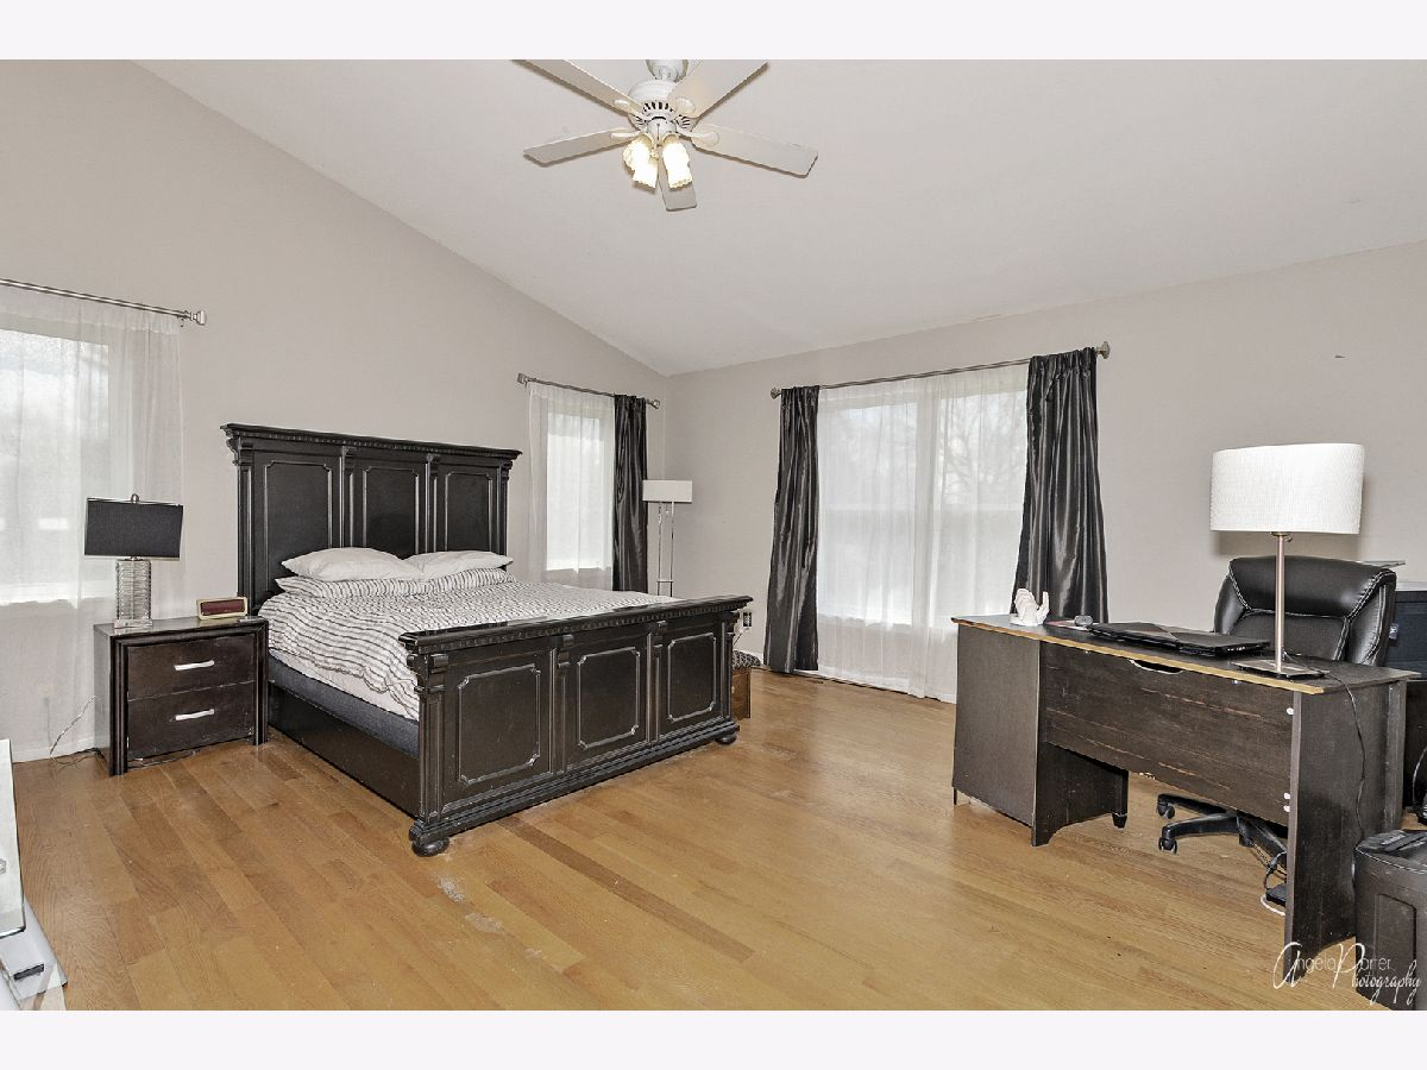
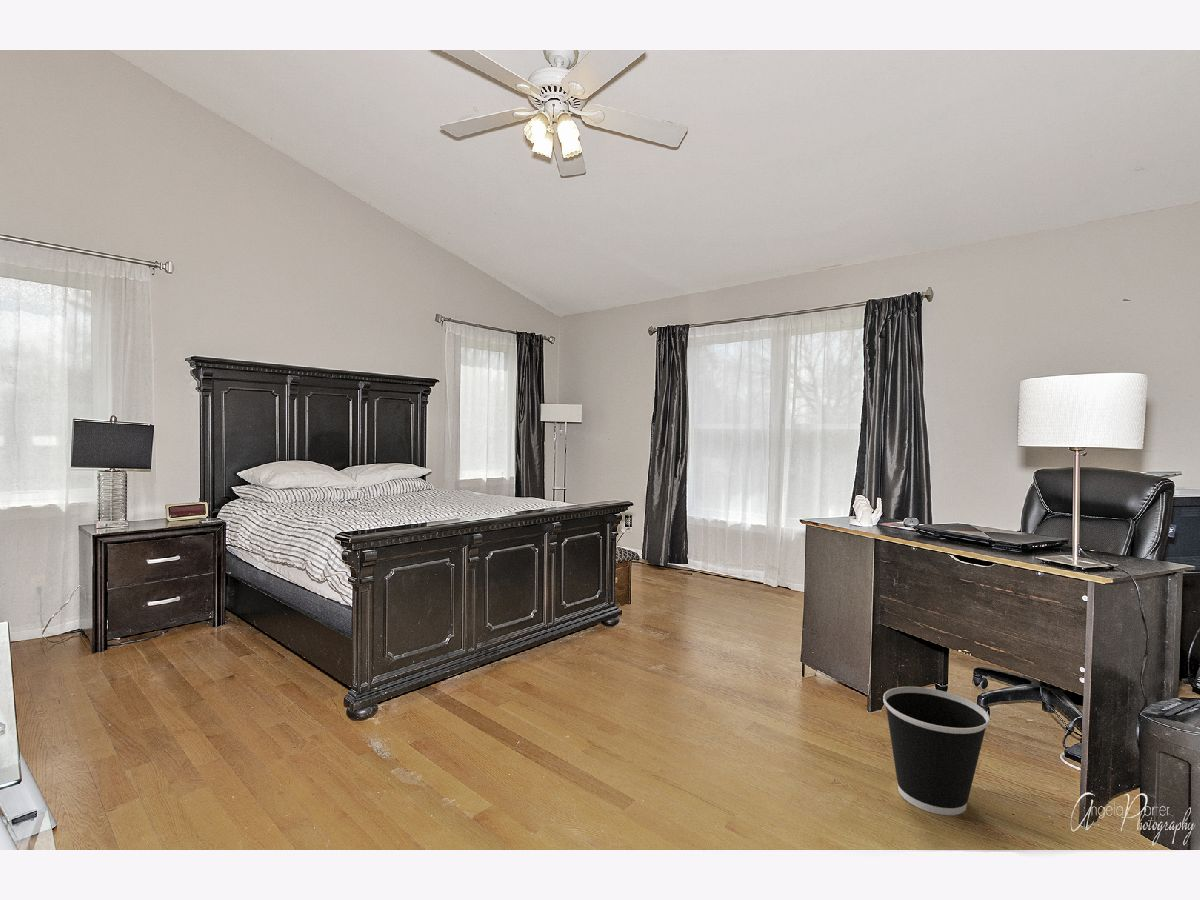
+ wastebasket [882,686,991,816]
